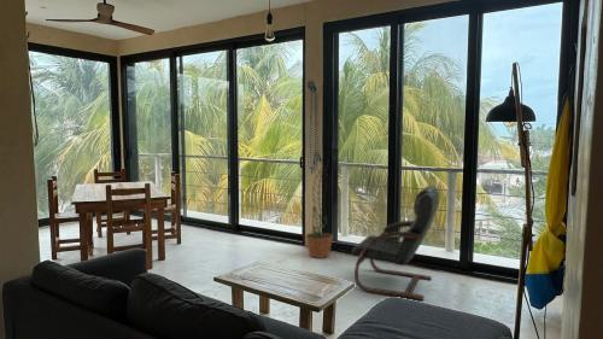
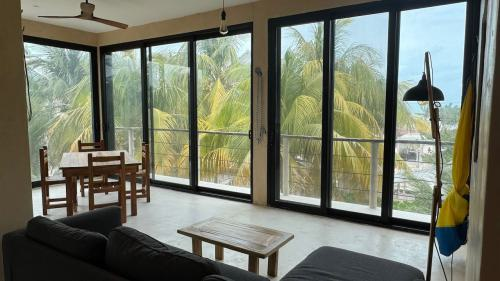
- armchair [351,185,440,302]
- decorative plant [304,164,334,259]
